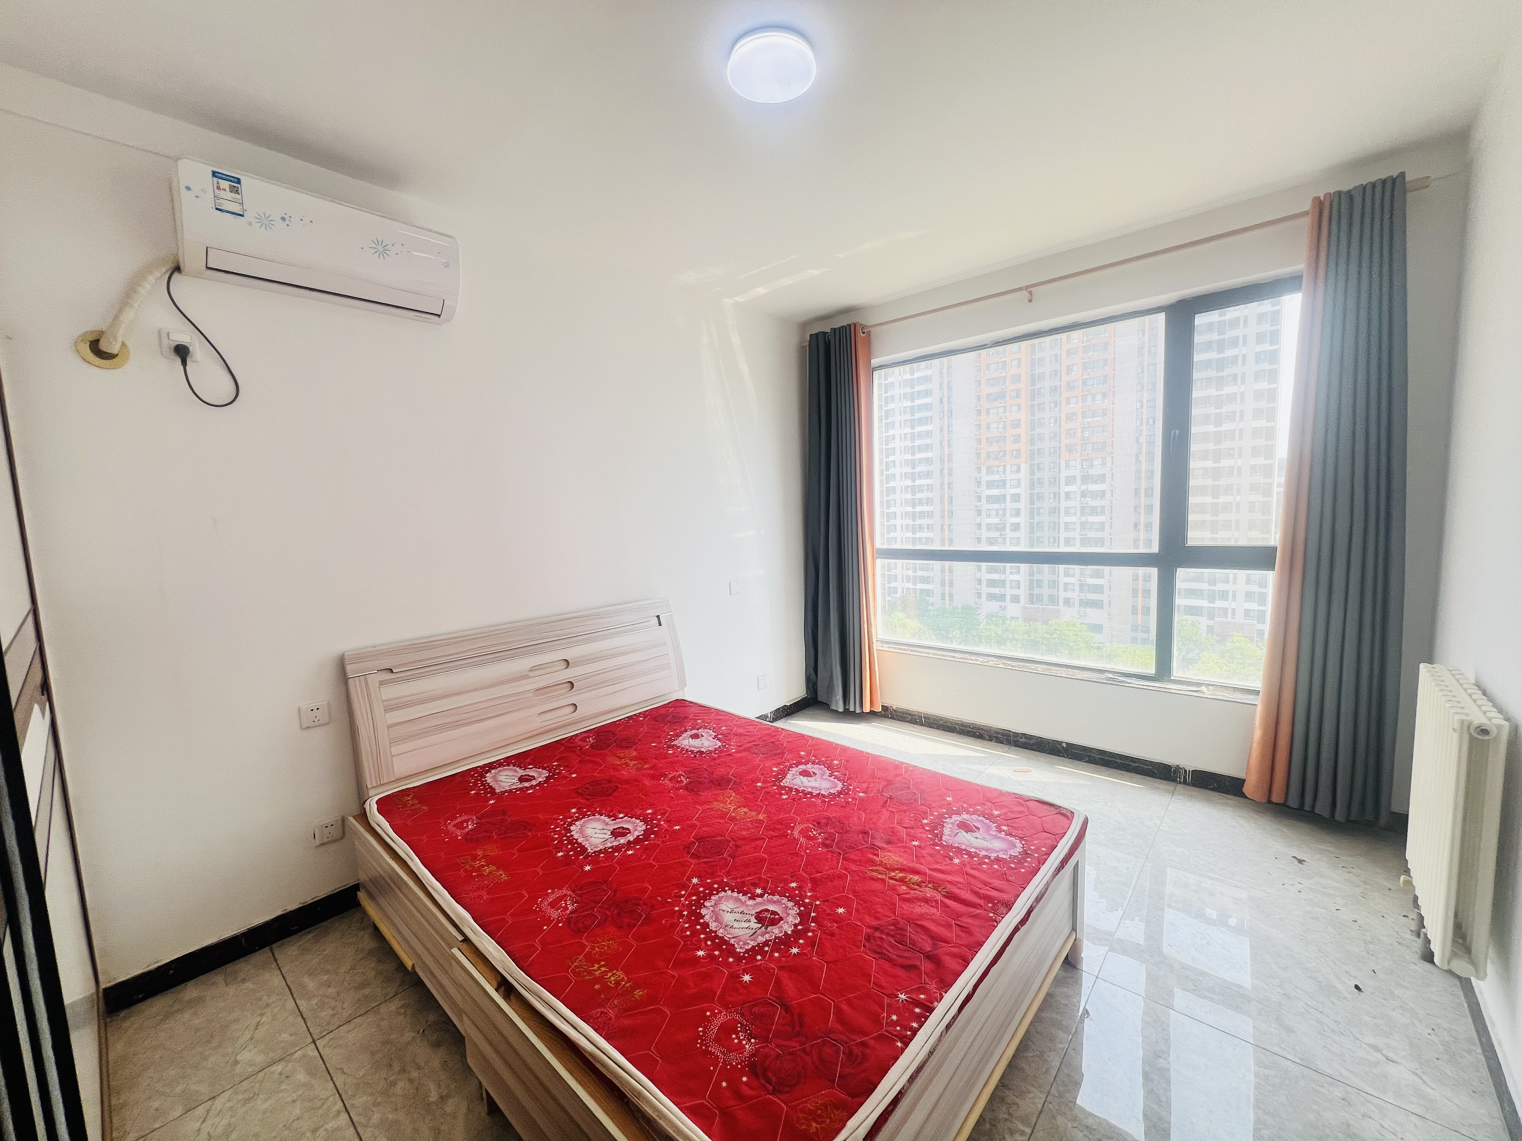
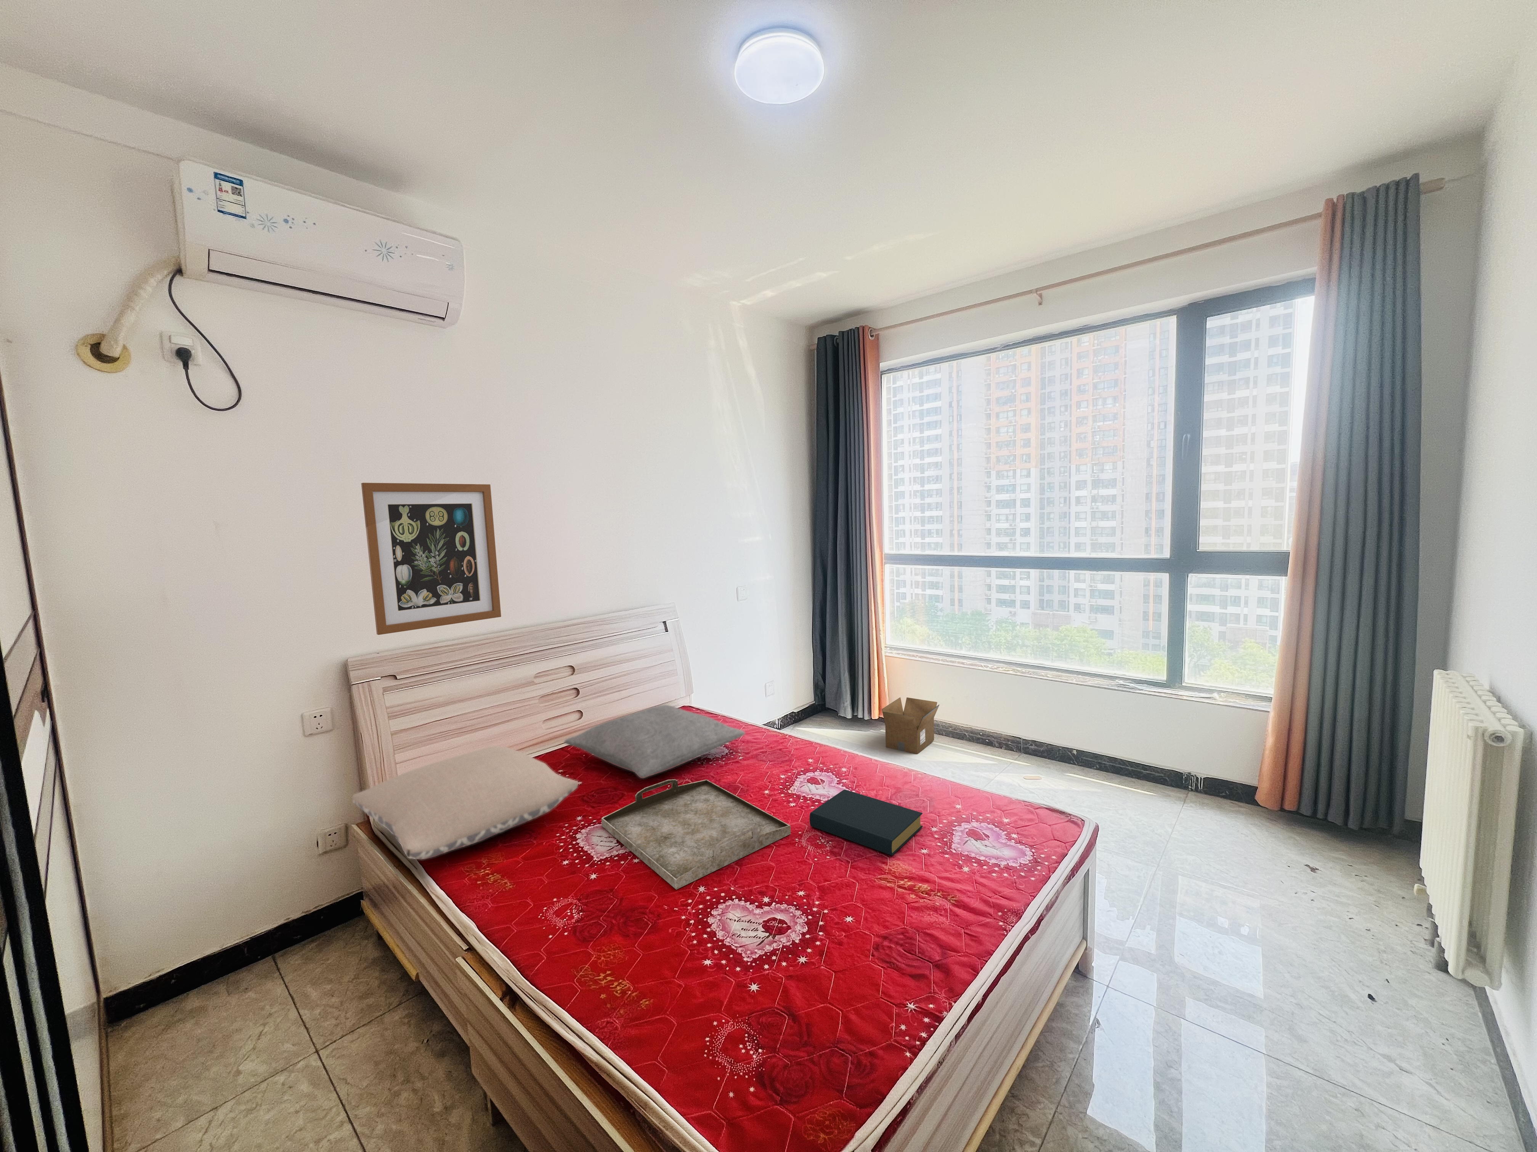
+ pillow [564,704,746,778]
+ wall art [361,483,502,635]
+ cardboard box [882,697,939,755]
+ hardback book [810,789,923,856]
+ serving tray [601,778,791,889]
+ pillow [352,745,578,860]
